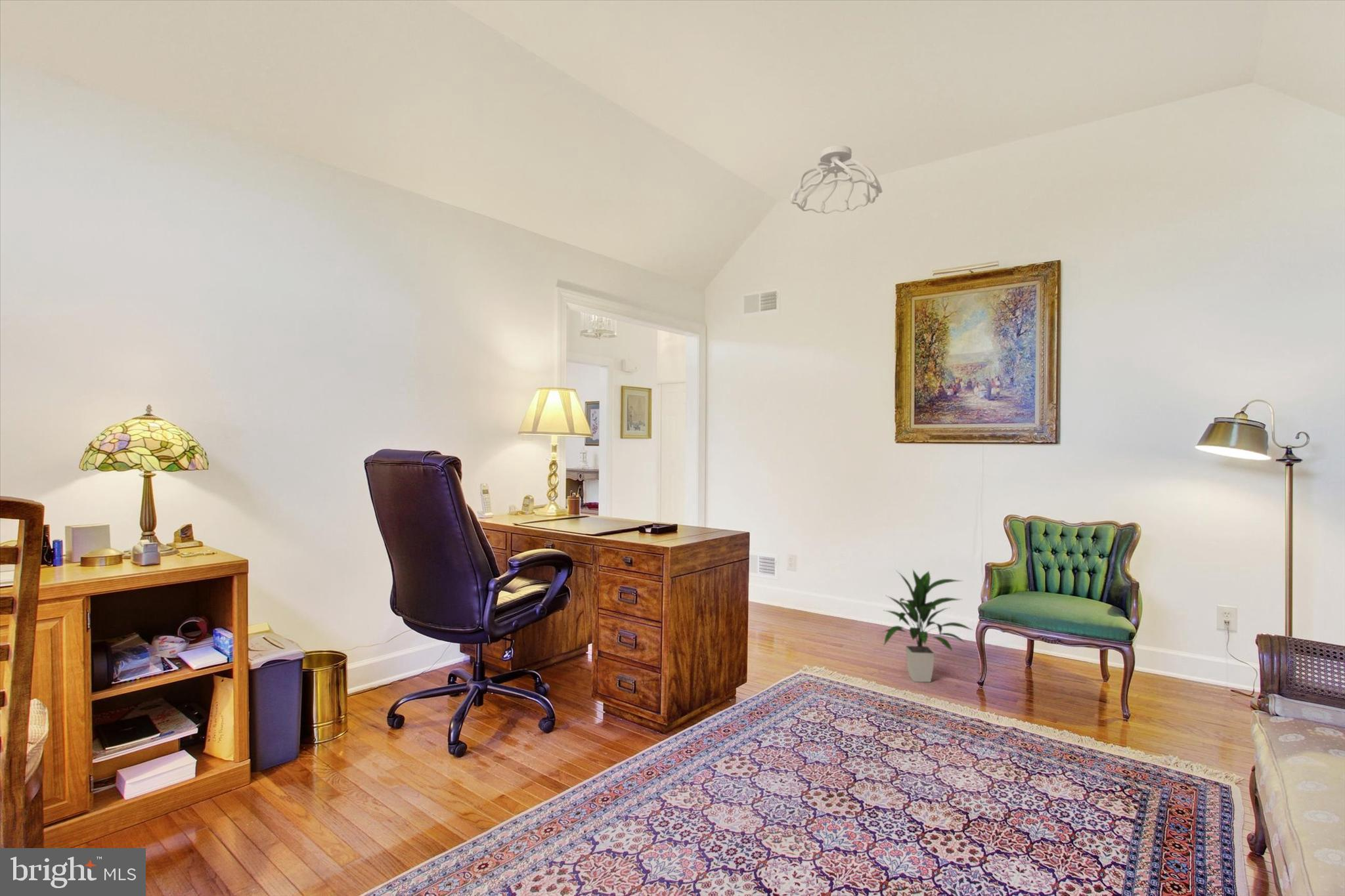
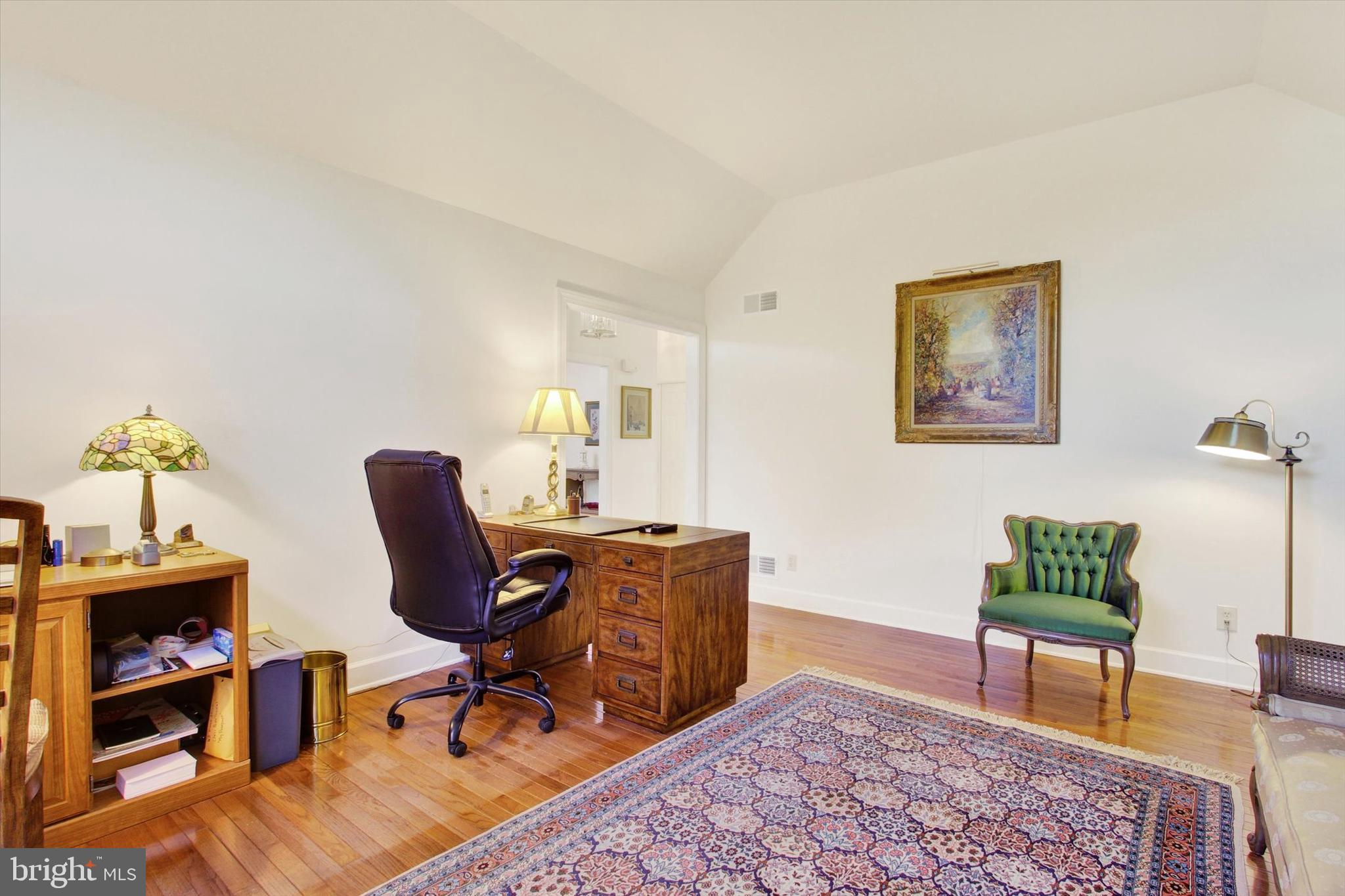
- ceiling light fixture [789,144,883,215]
- indoor plant [879,568,974,683]
